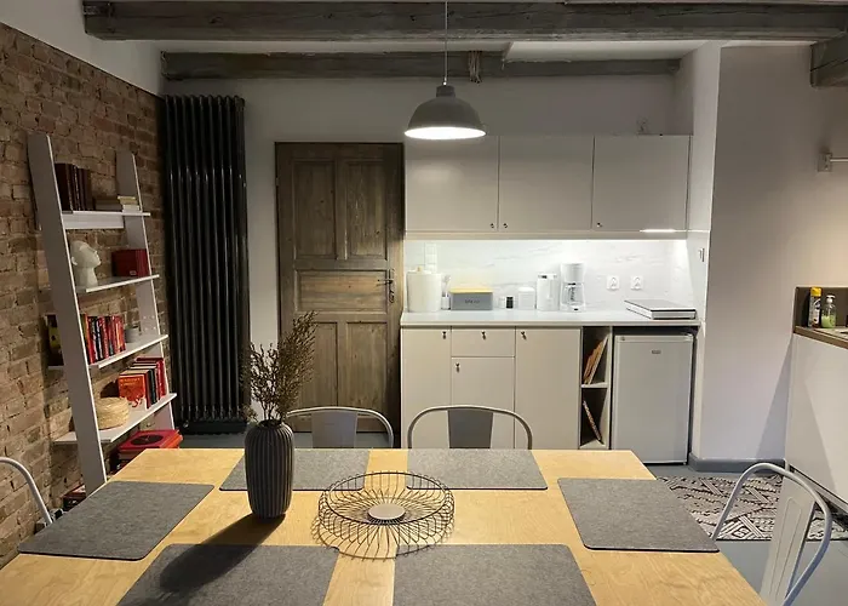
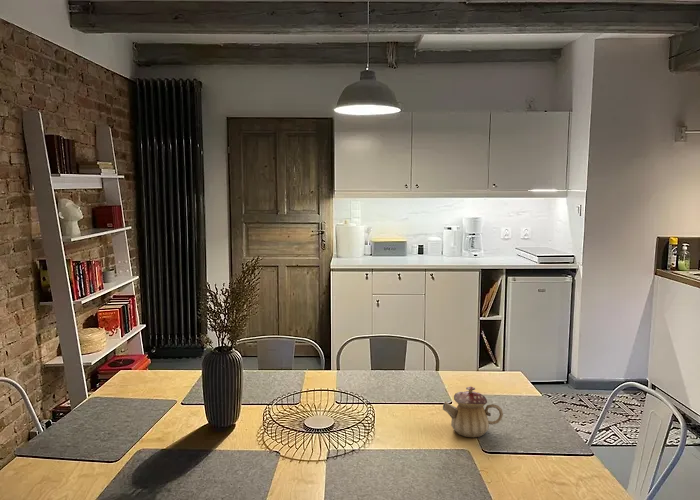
+ teapot [442,386,504,438]
